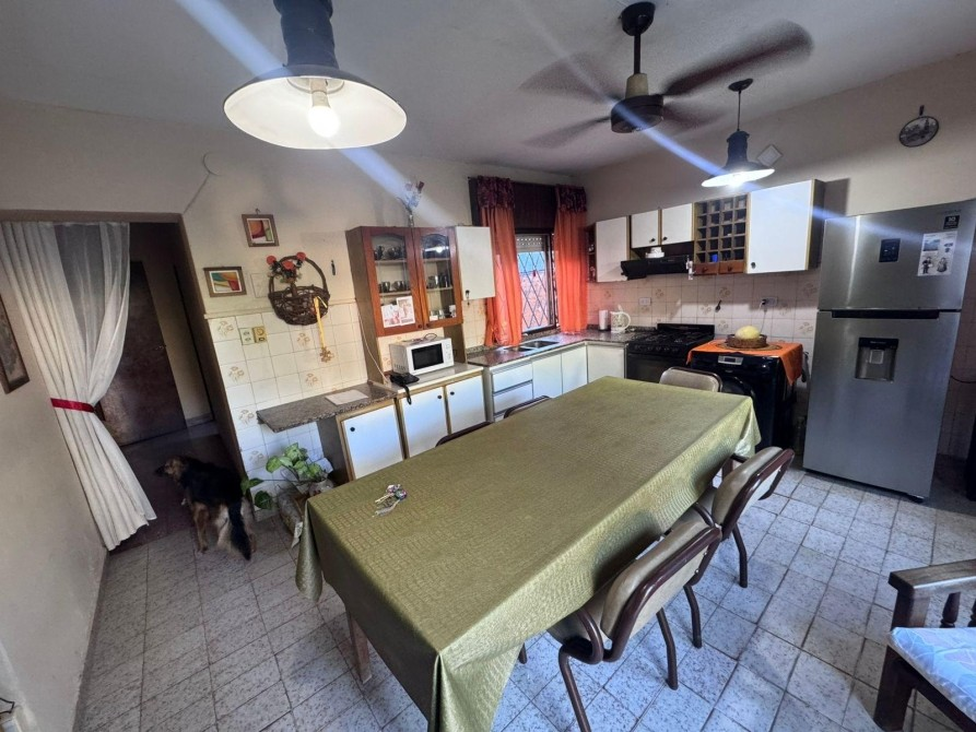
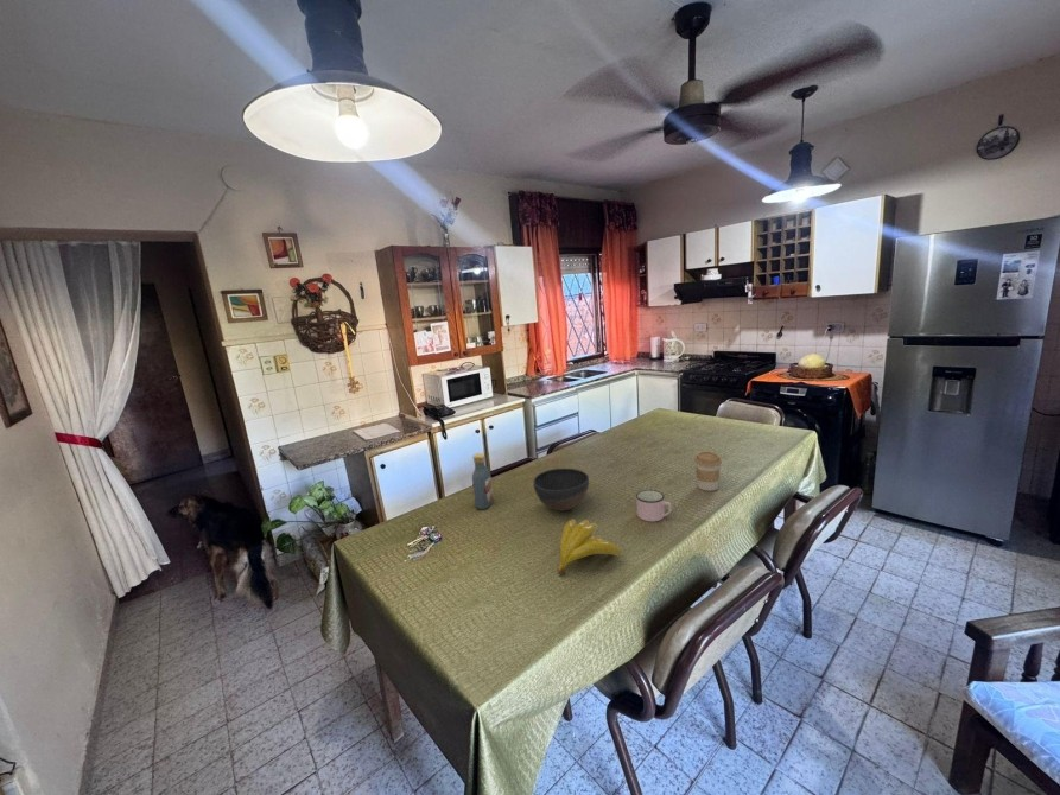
+ coffee cup [693,451,723,492]
+ vodka [471,452,495,510]
+ banana [557,517,622,575]
+ bowl [532,468,590,513]
+ mug [635,489,673,523]
